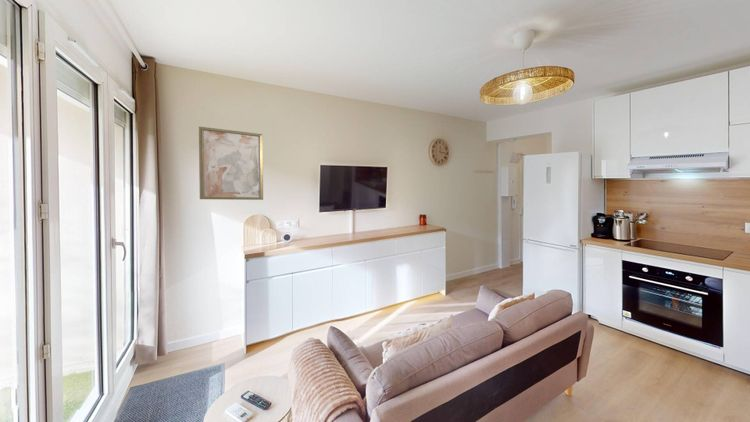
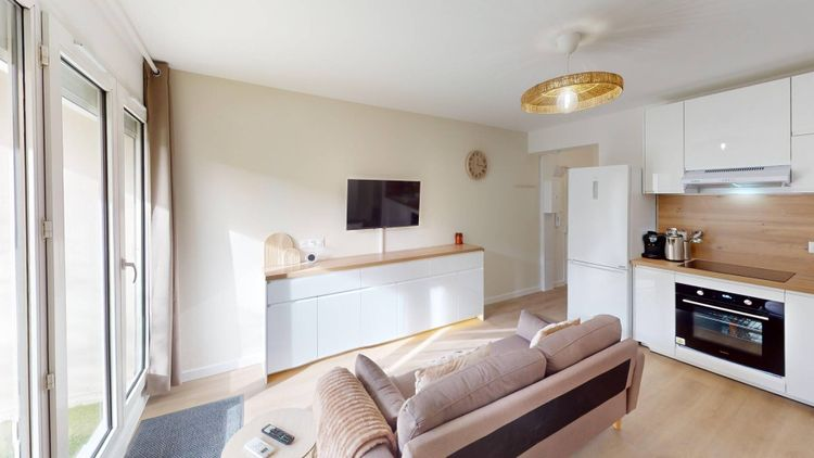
- wall art [198,126,264,201]
